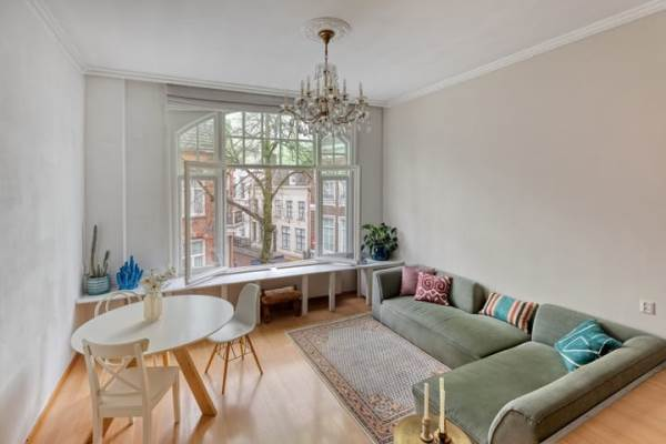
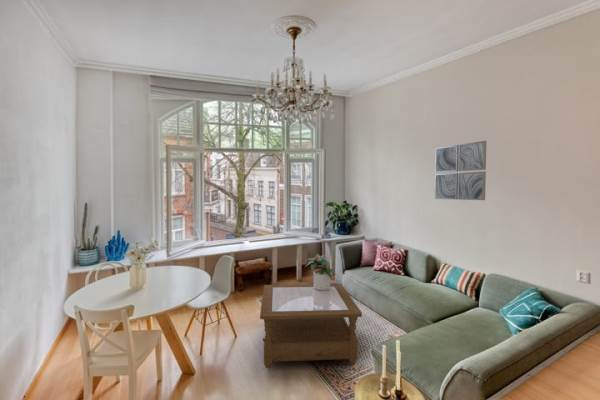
+ potted plant [303,253,336,290]
+ wall art [434,140,487,201]
+ coffee table [259,283,363,369]
